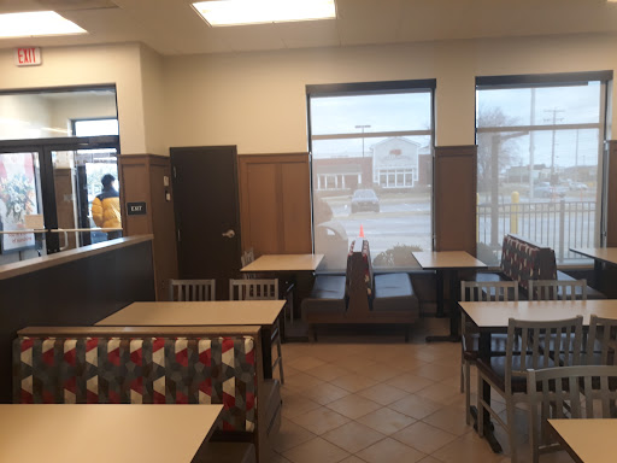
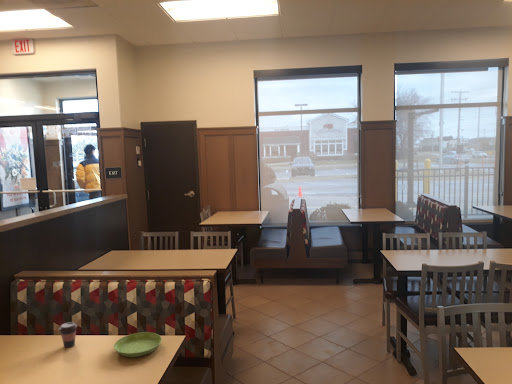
+ saucer [113,331,163,358]
+ coffee cup [58,321,78,349]
